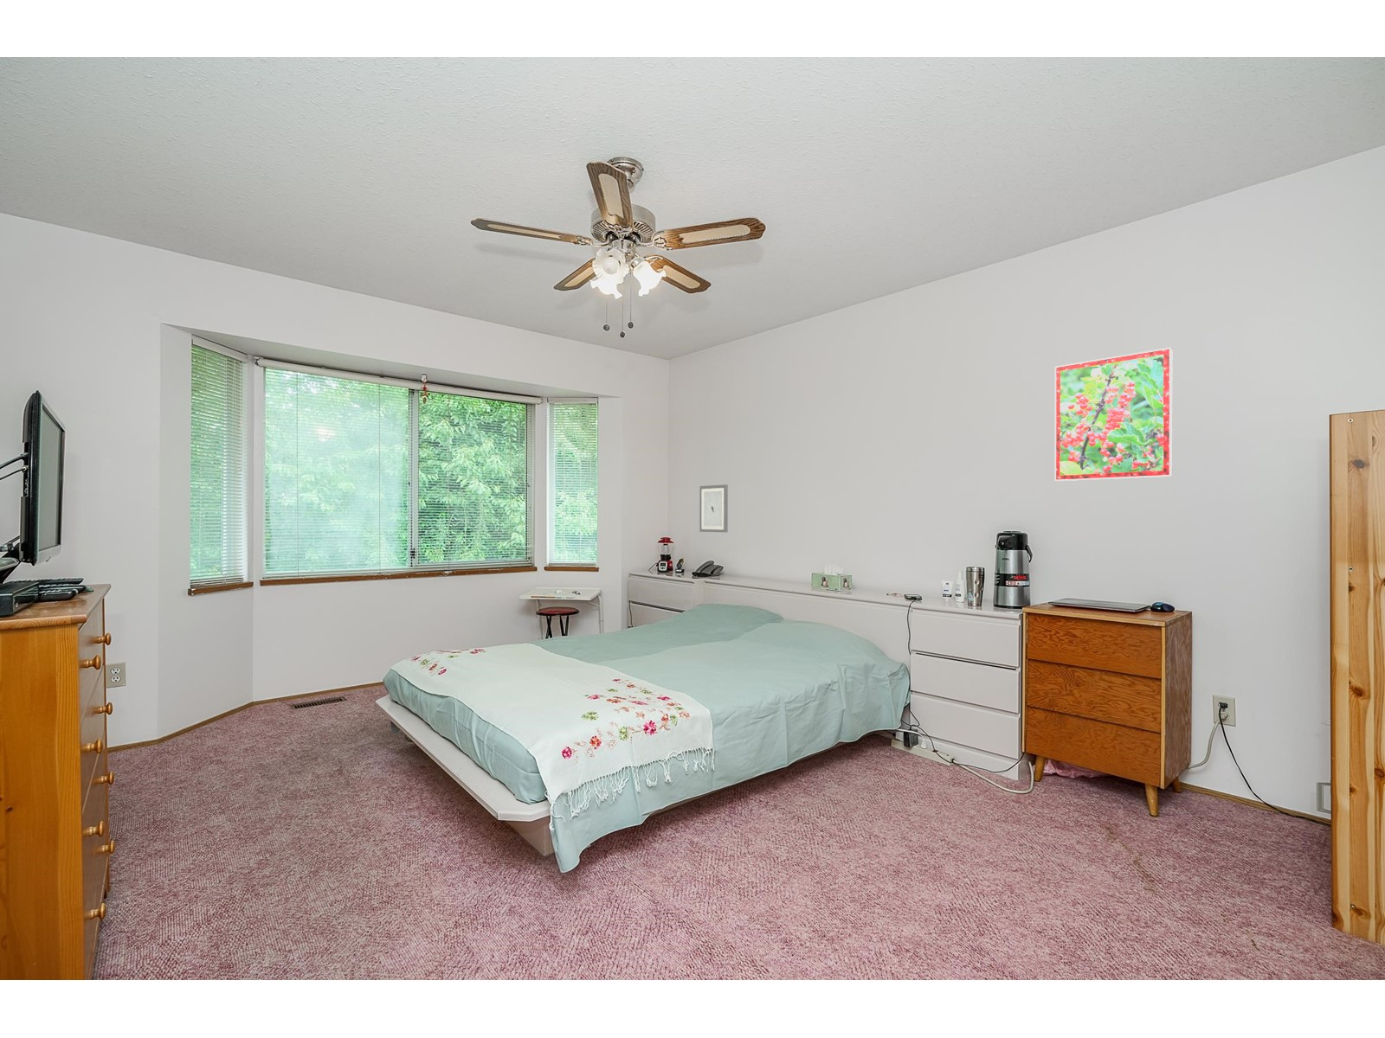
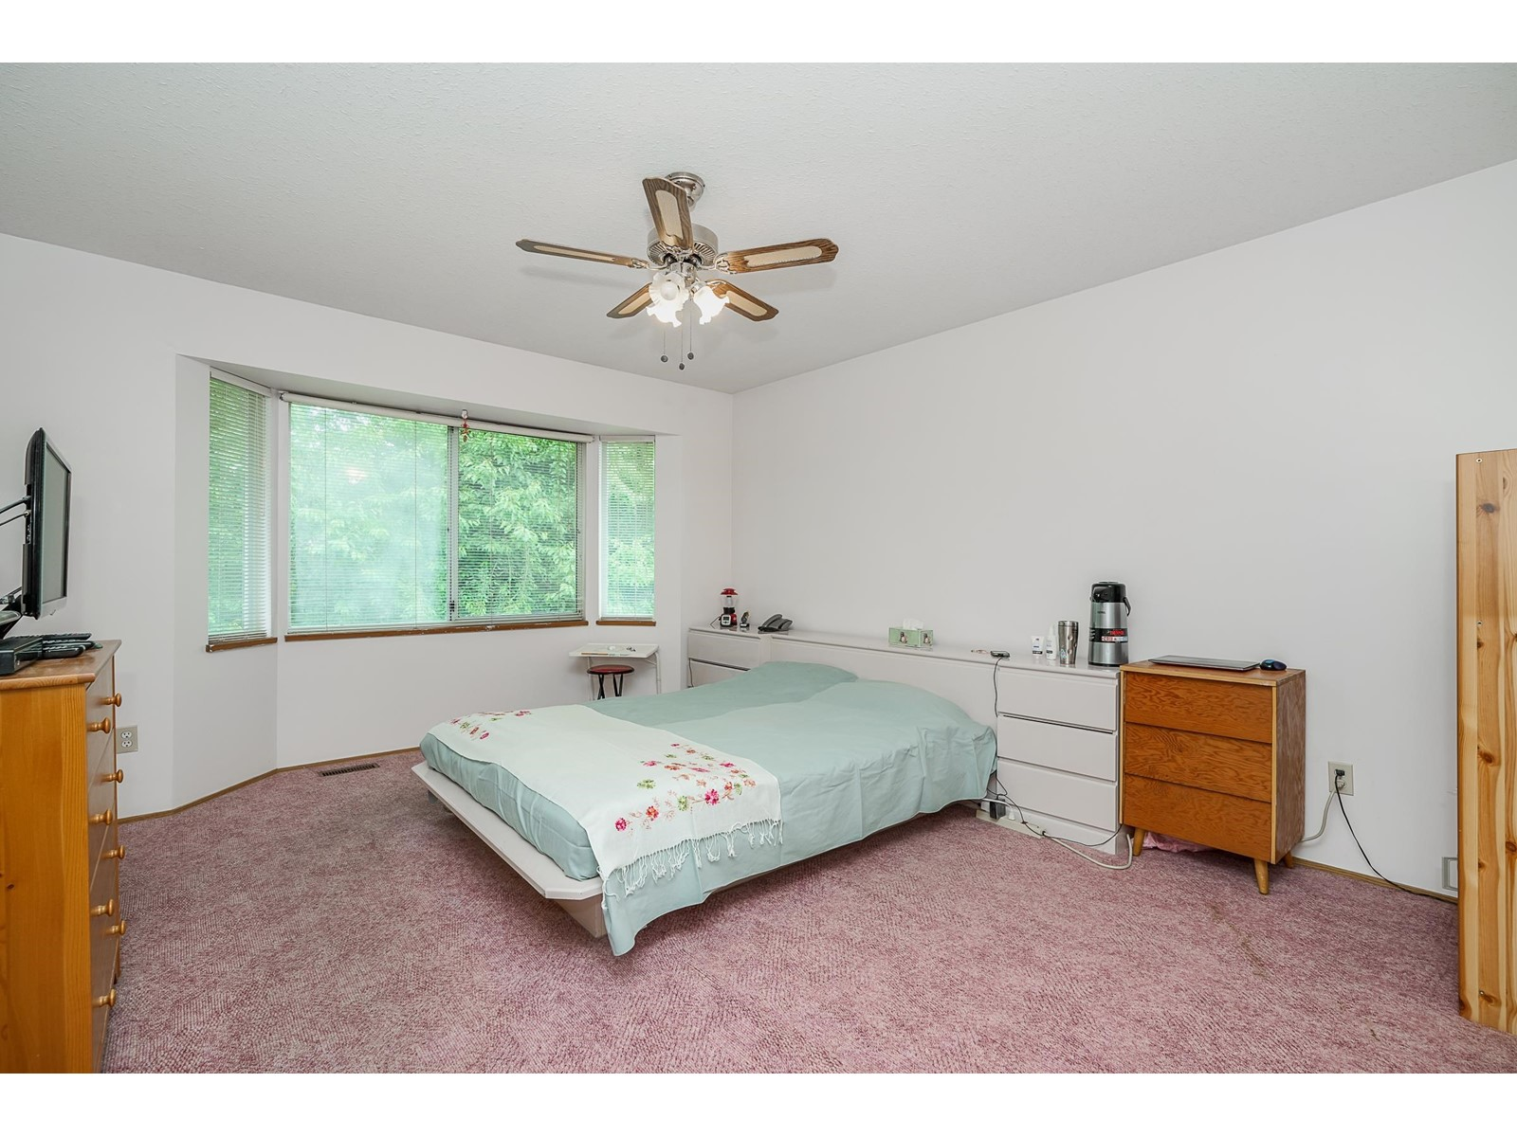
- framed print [1055,347,1173,482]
- wall art [699,483,728,533]
